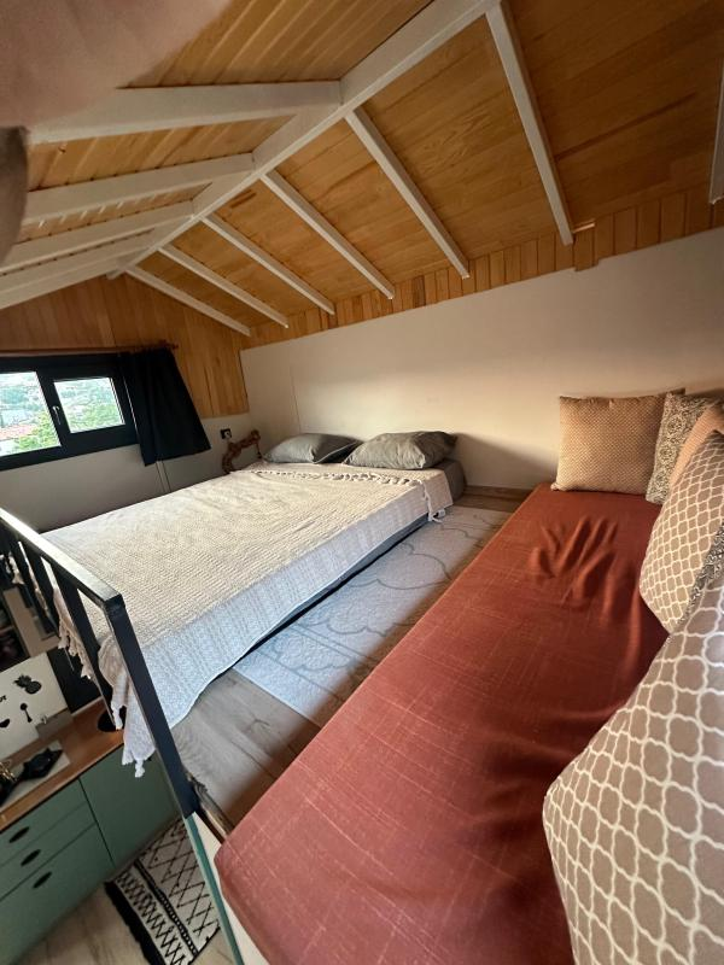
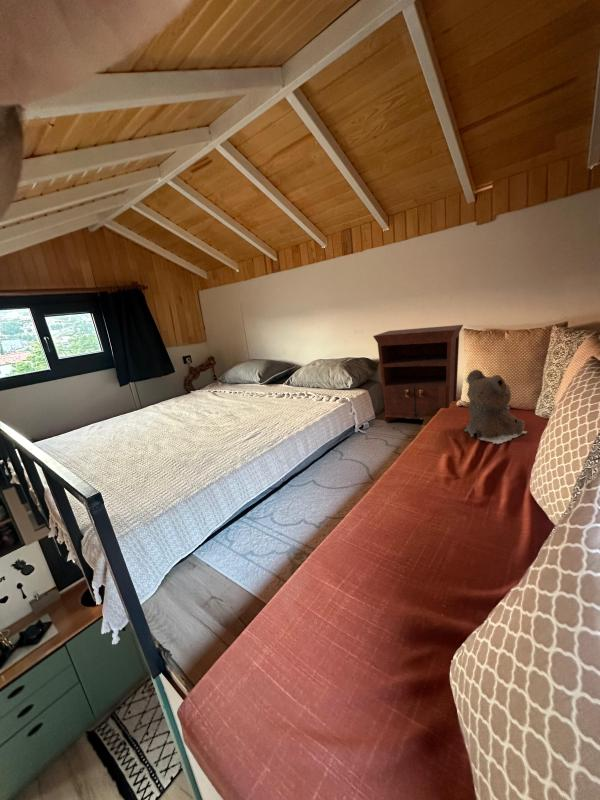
+ teddy bear [463,369,528,445]
+ nightstand [372,324,464,423]
